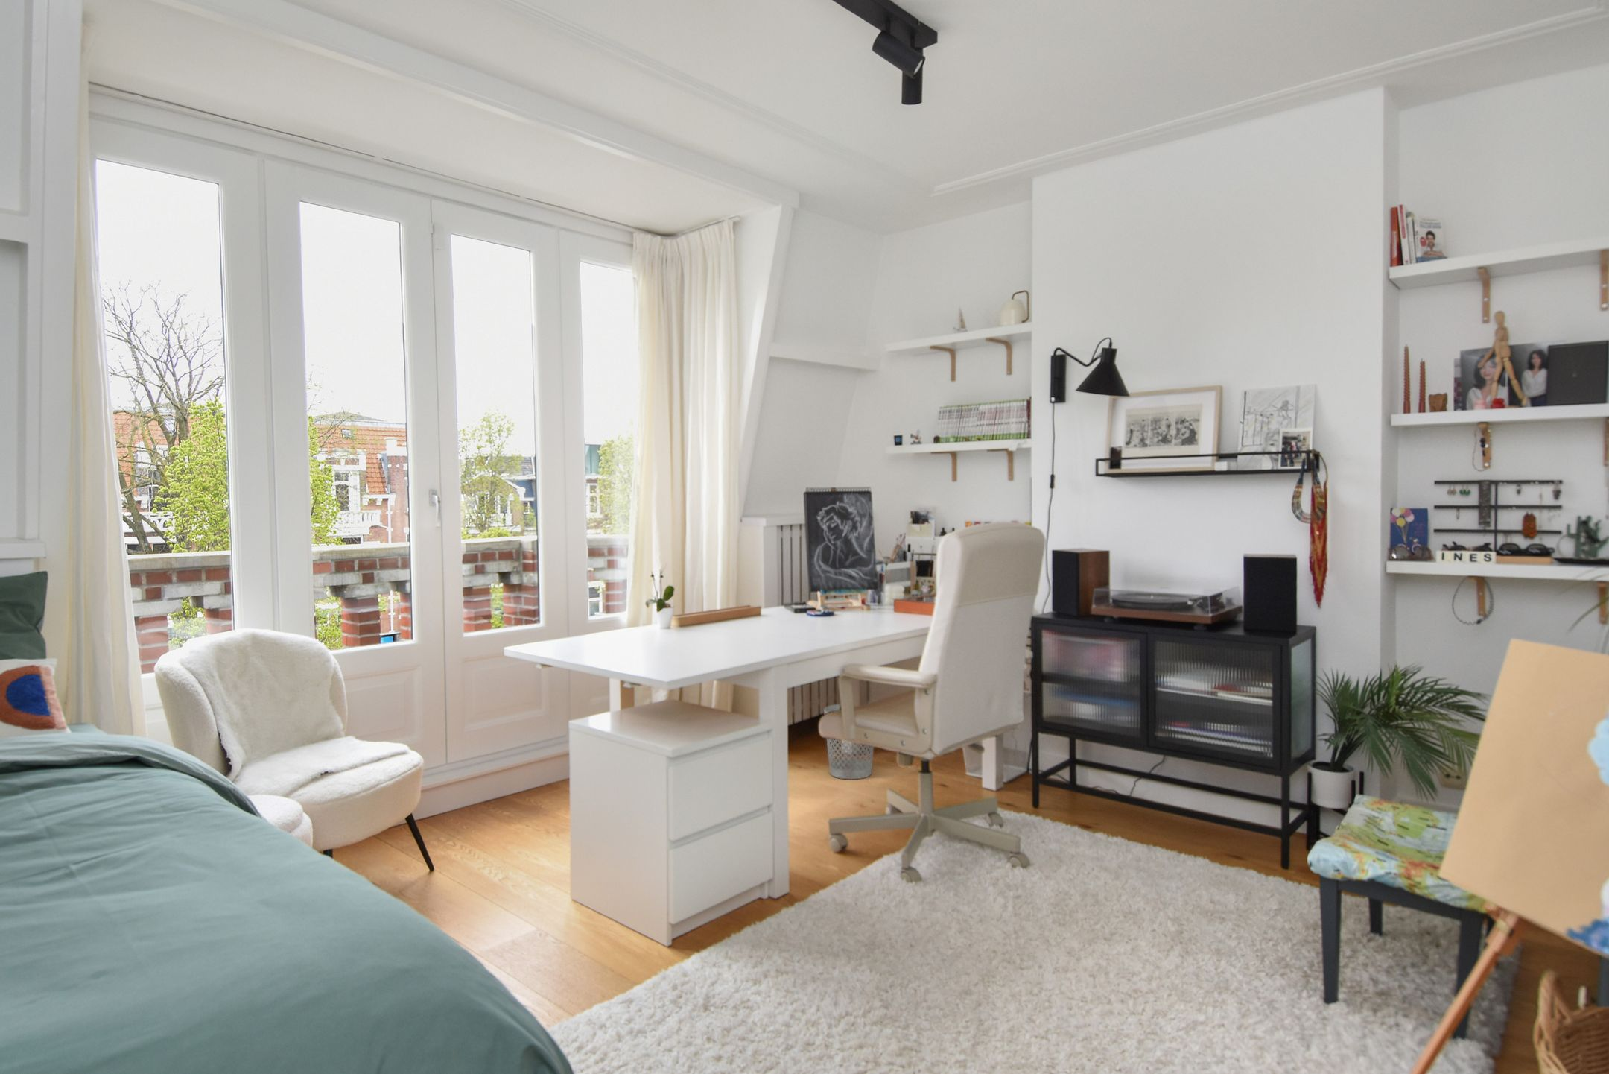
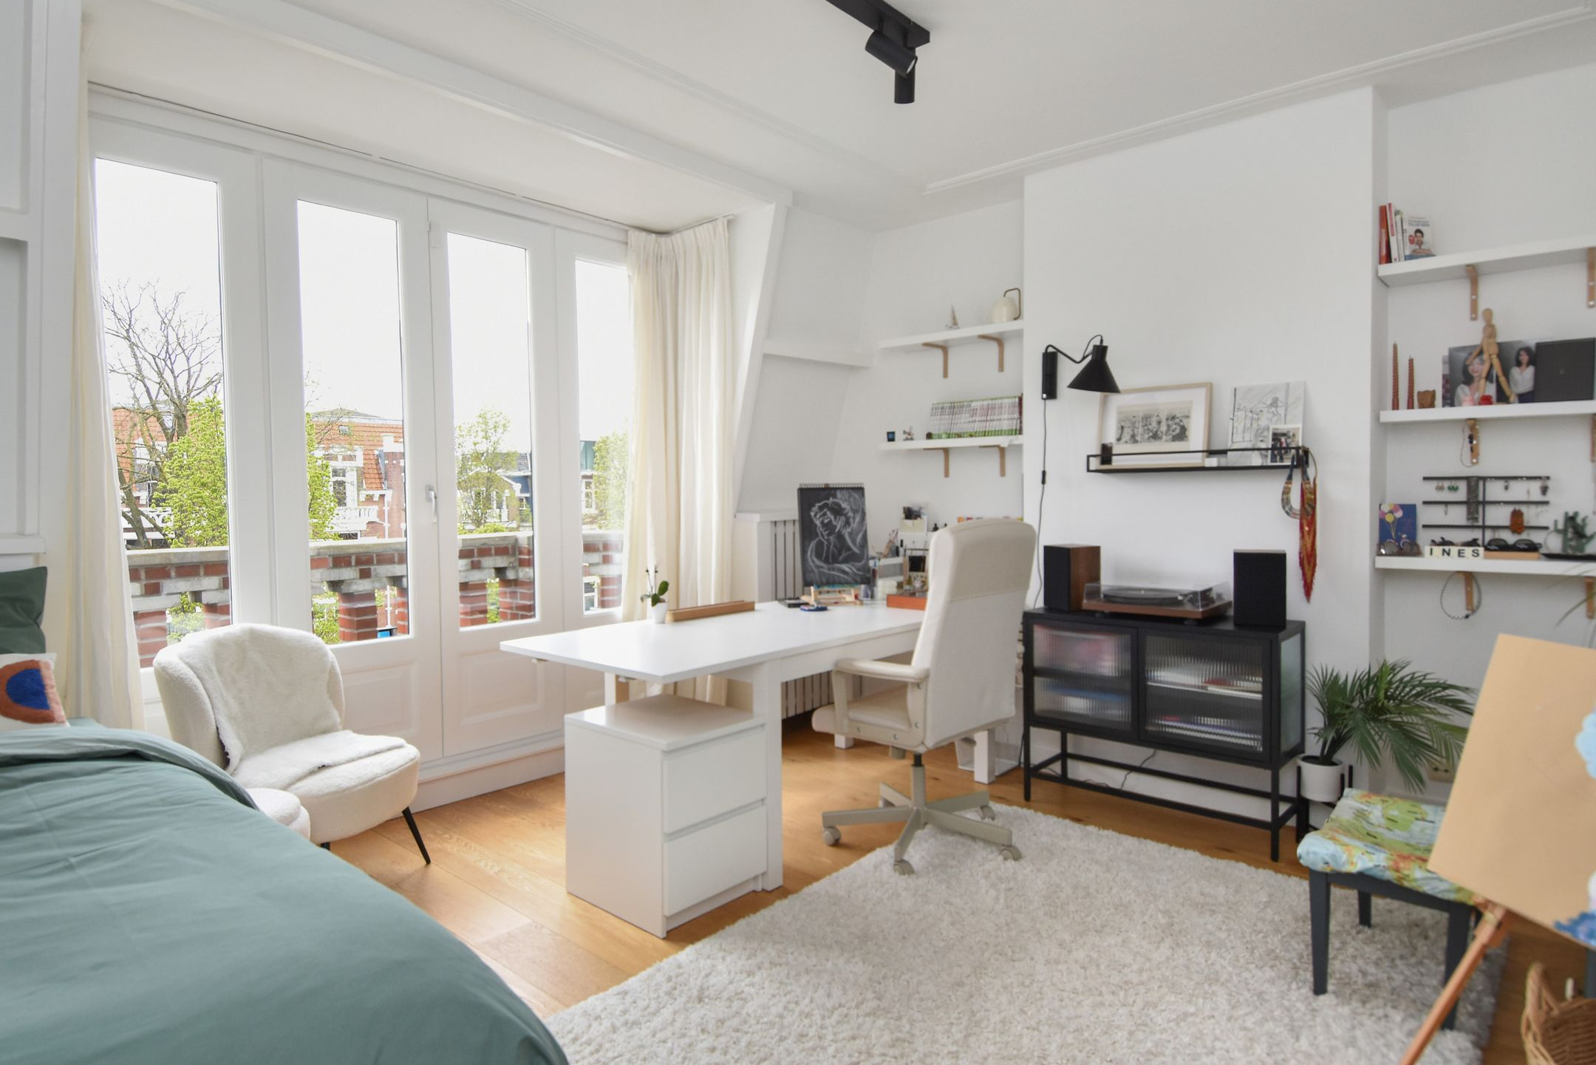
- wastebasket [823,704,875,780]
